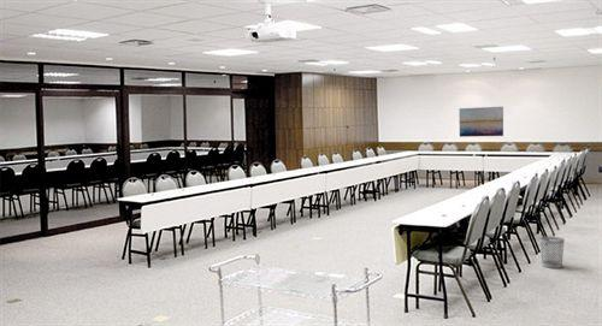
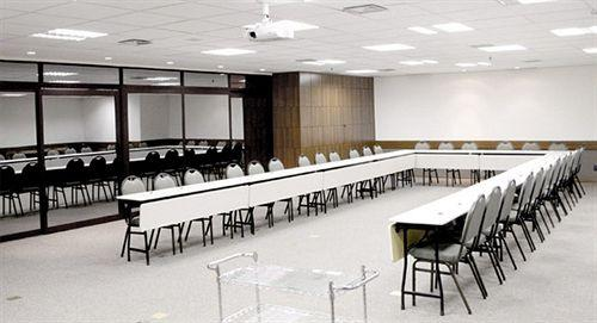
- wastebasket [539,236,566,269]
- wall art [458,106,504,138]
